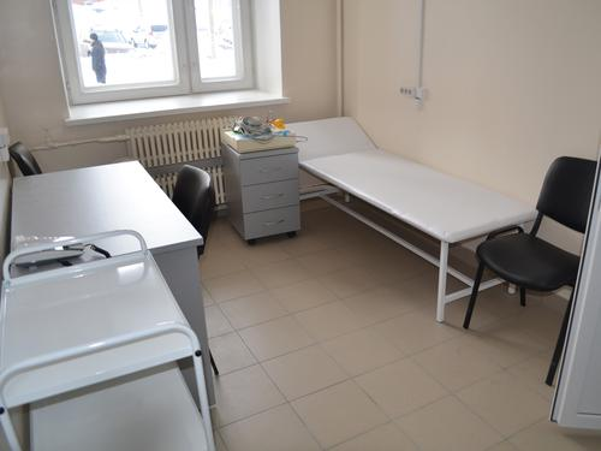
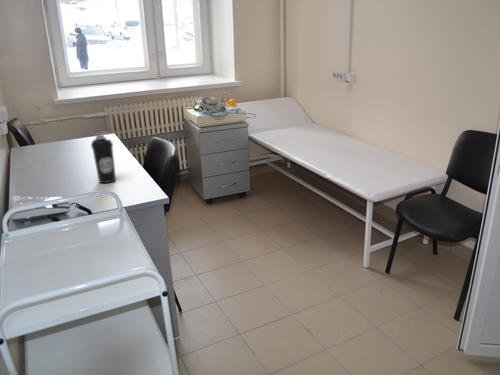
+ water bottle [90,134,117,184]
